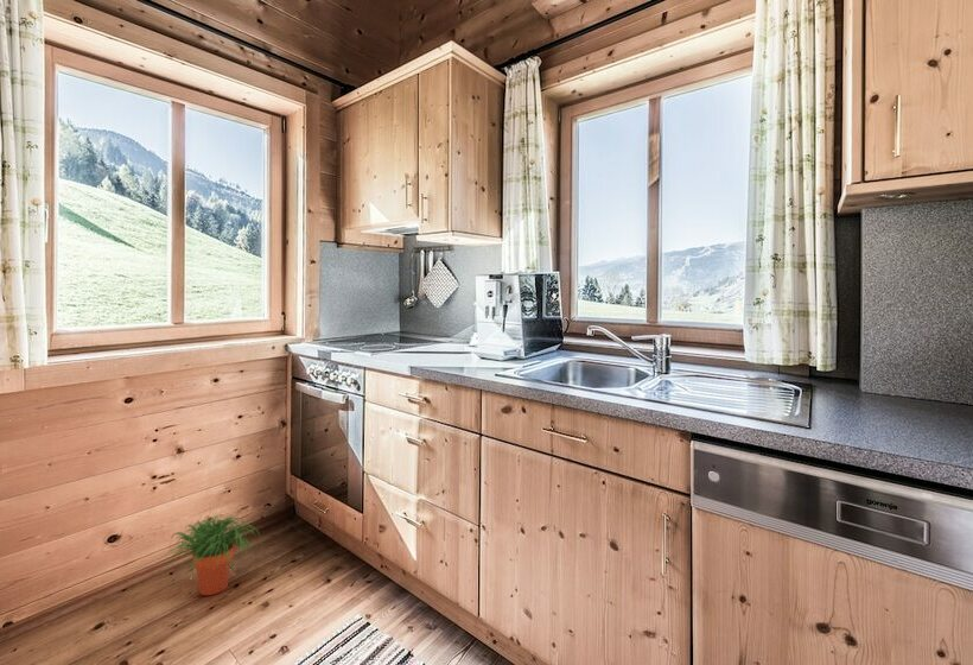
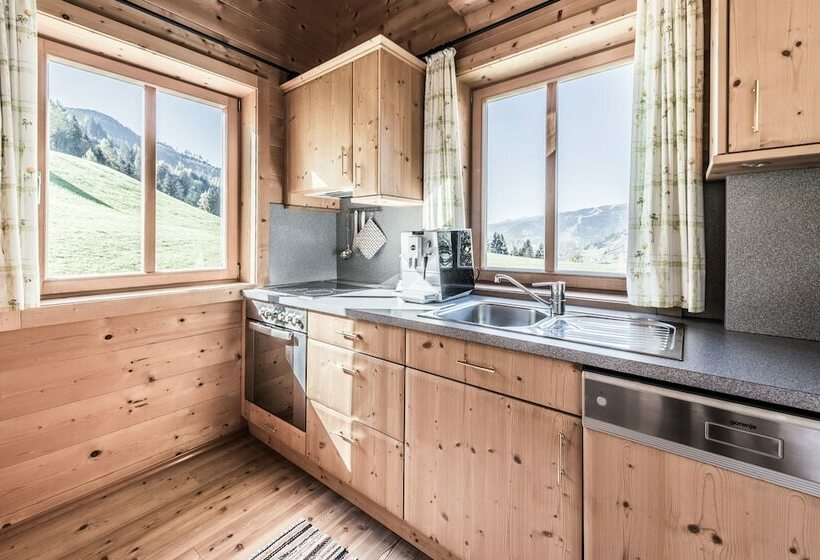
- potted plant [164,513,261,596]
